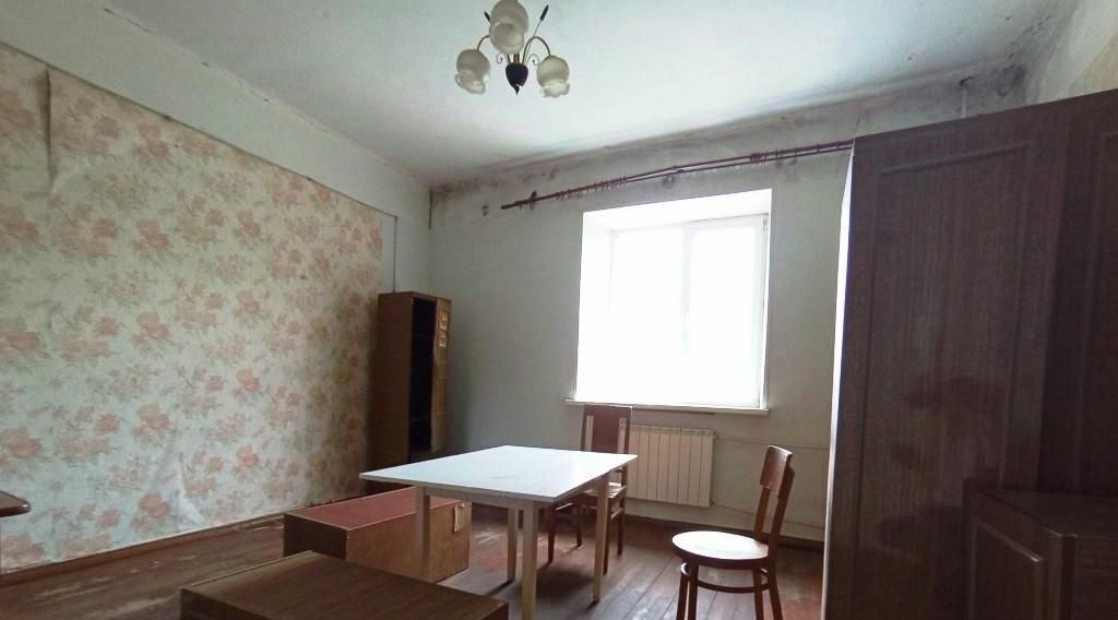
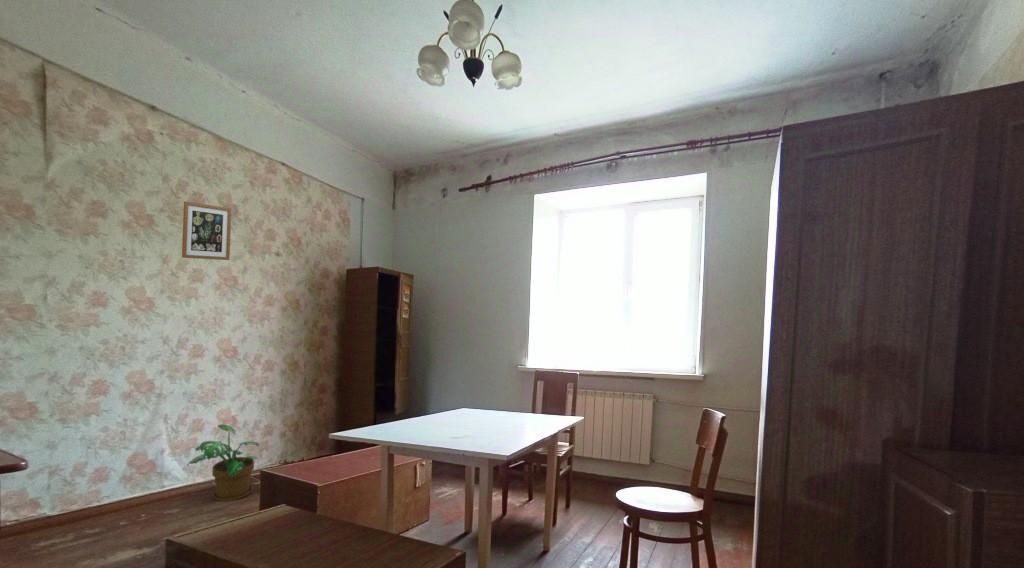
+ wall art [181,200,232,261]
+ potted plant [186,423,260,502]
